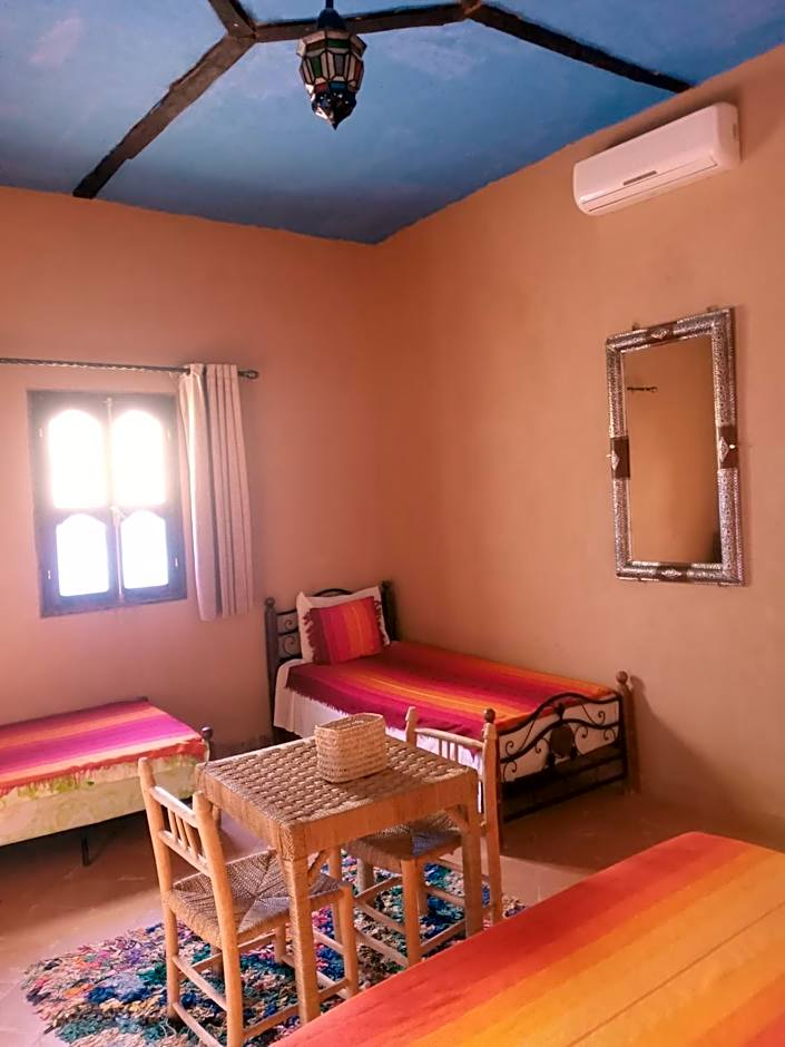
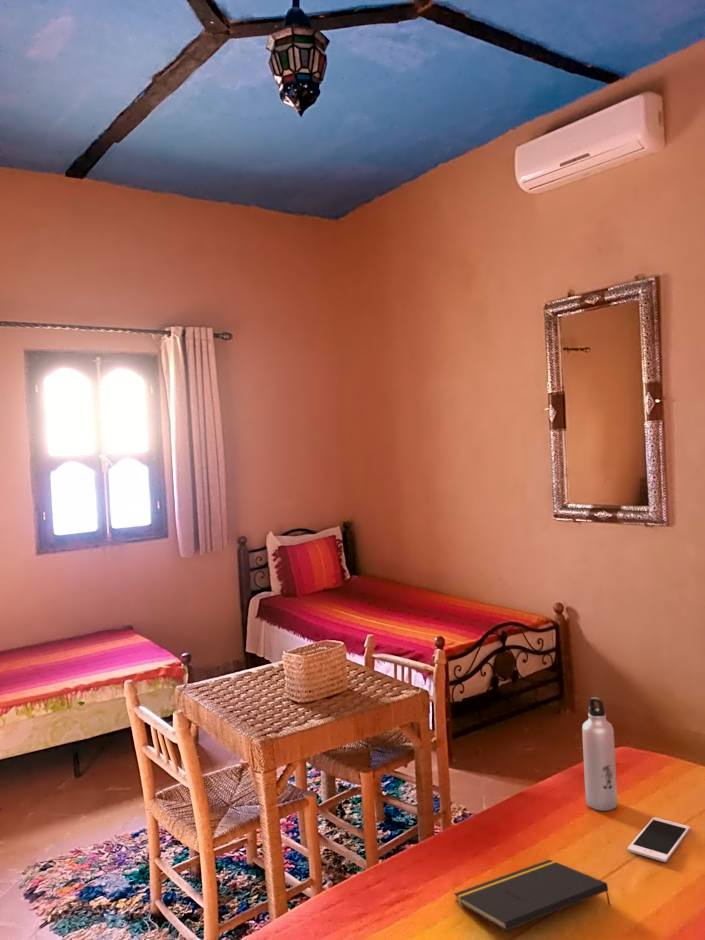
+ water bottle [581,696,618,812]
+ notepad [453,859,612,932]
+ cell phone [627,816,691,863]
